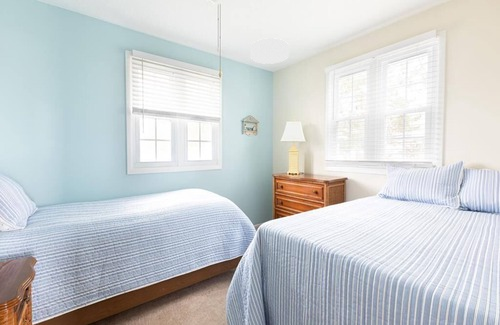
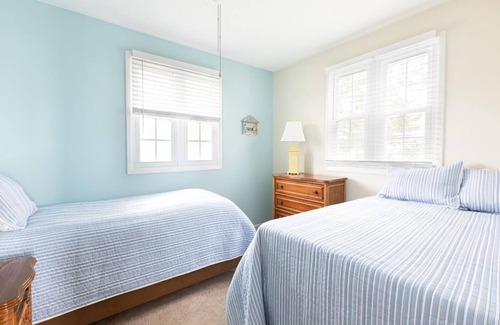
- ceiling light [249,37,290,65]
